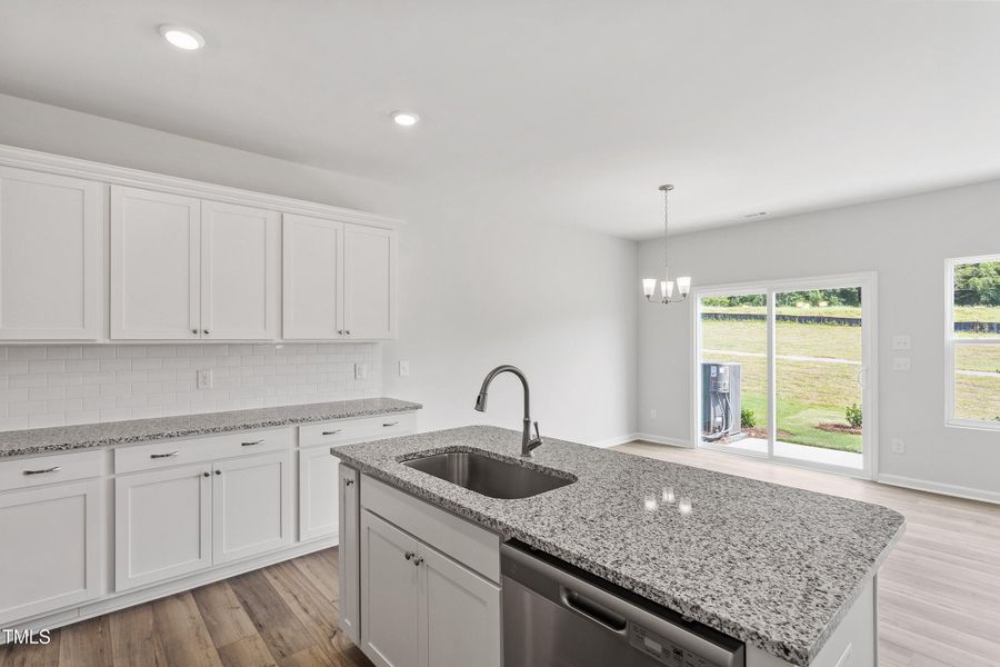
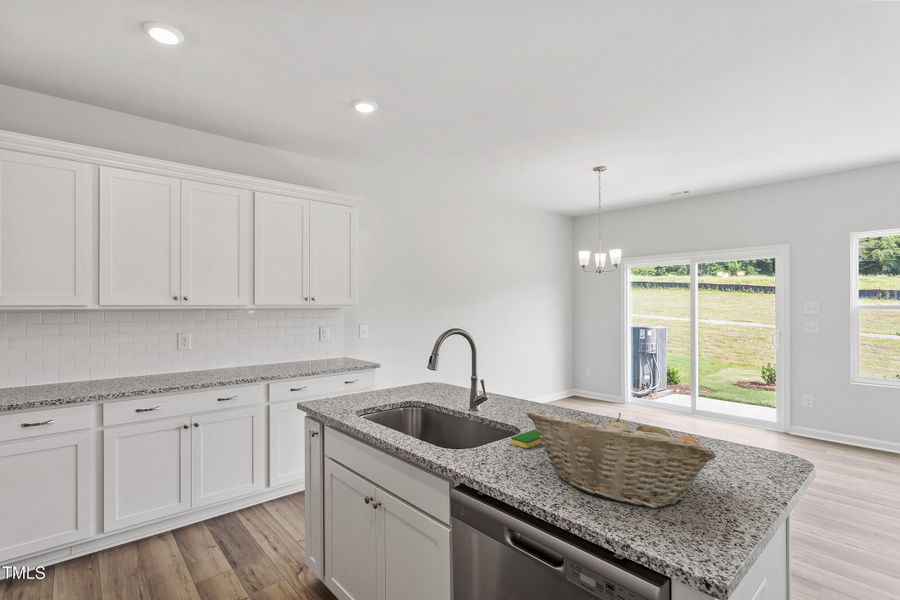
+ dish sponge [510,429,542,449]
+ fruit basket [525,409,718,509]
